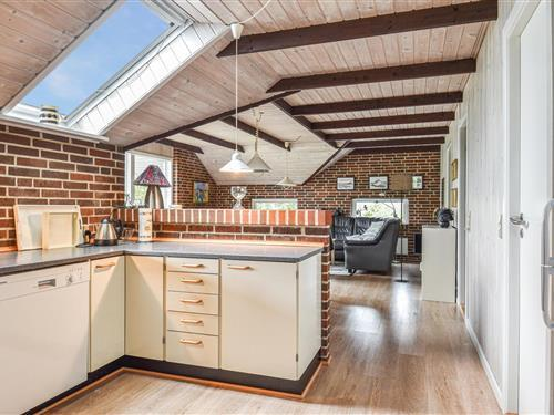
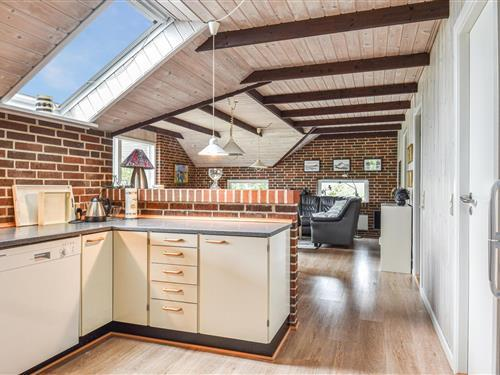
- floor lamp [390,173,414,283]
